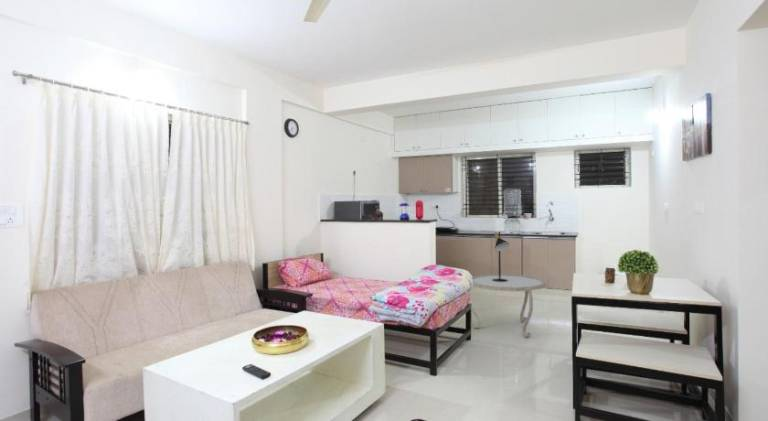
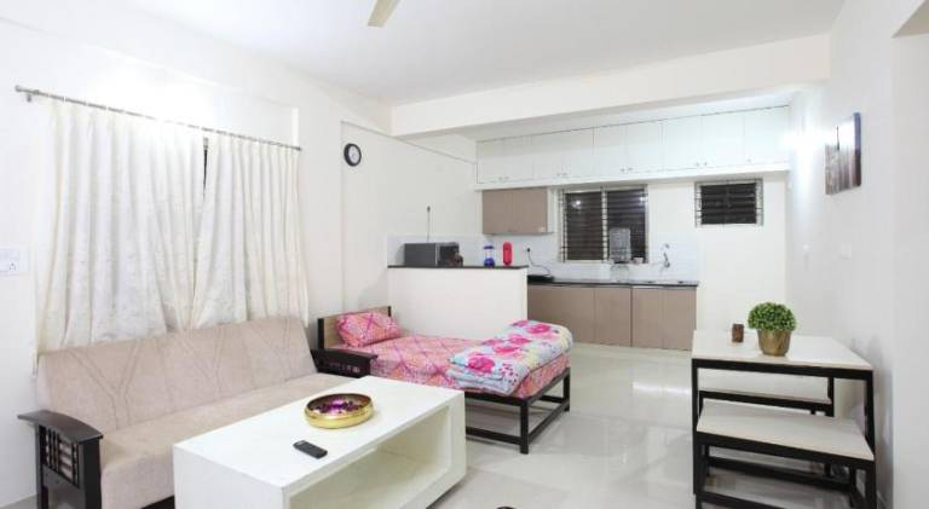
- table lamp [492,231,511,282]
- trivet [468,273,547,338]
